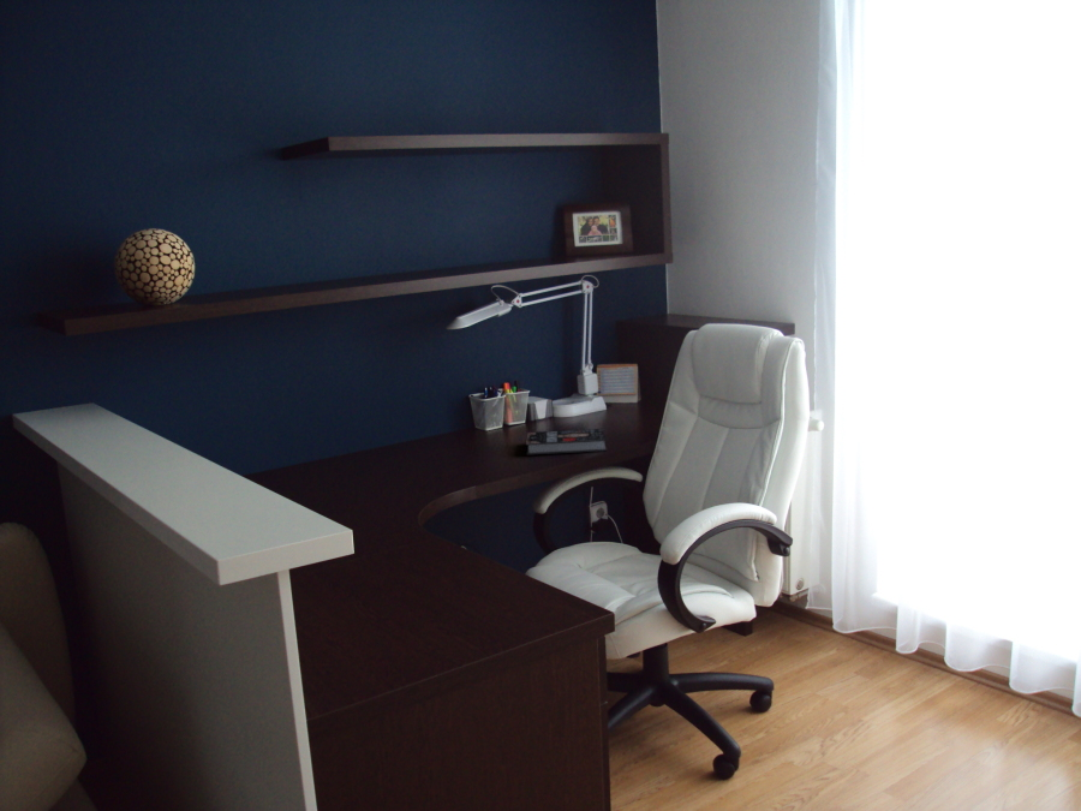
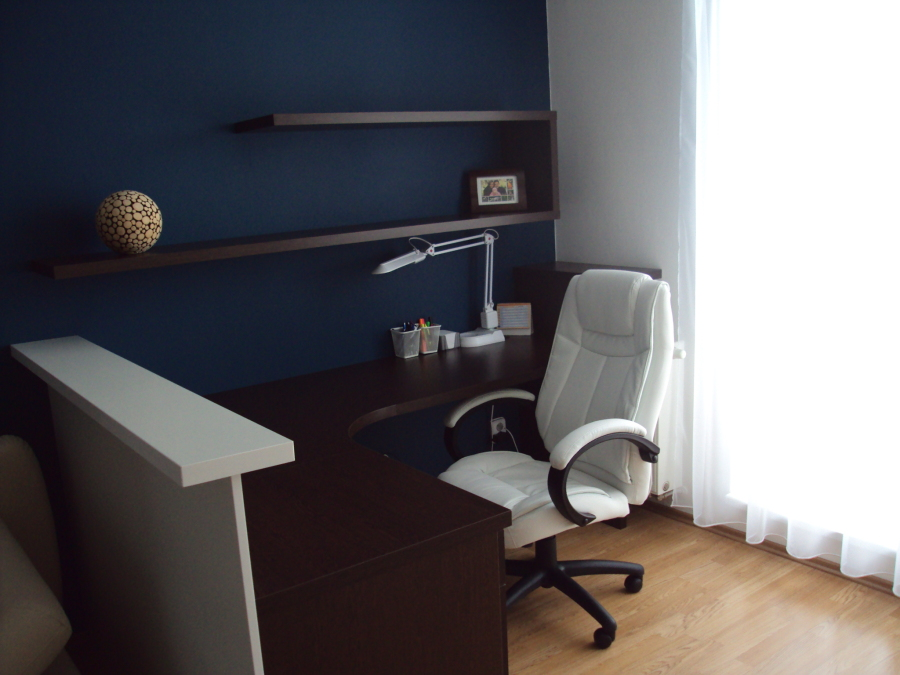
- book [525,428,608,457]
